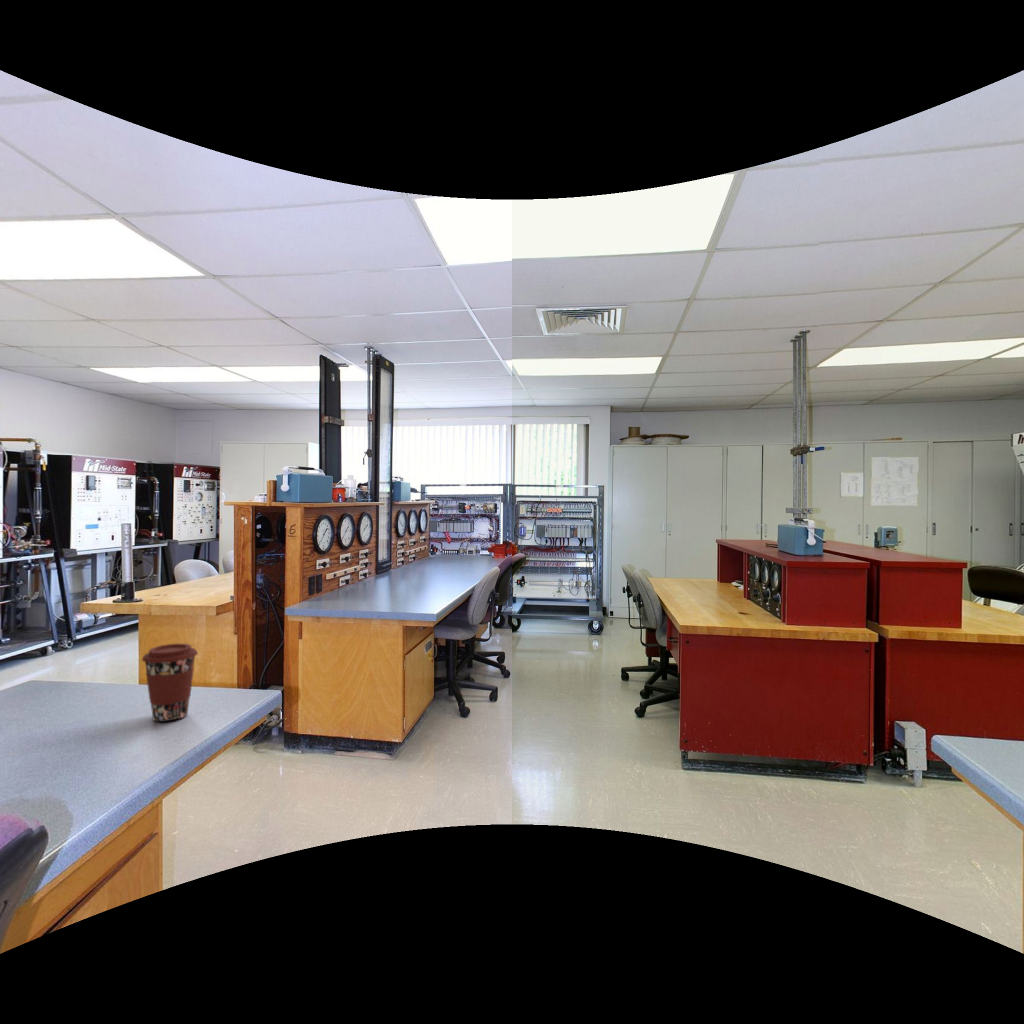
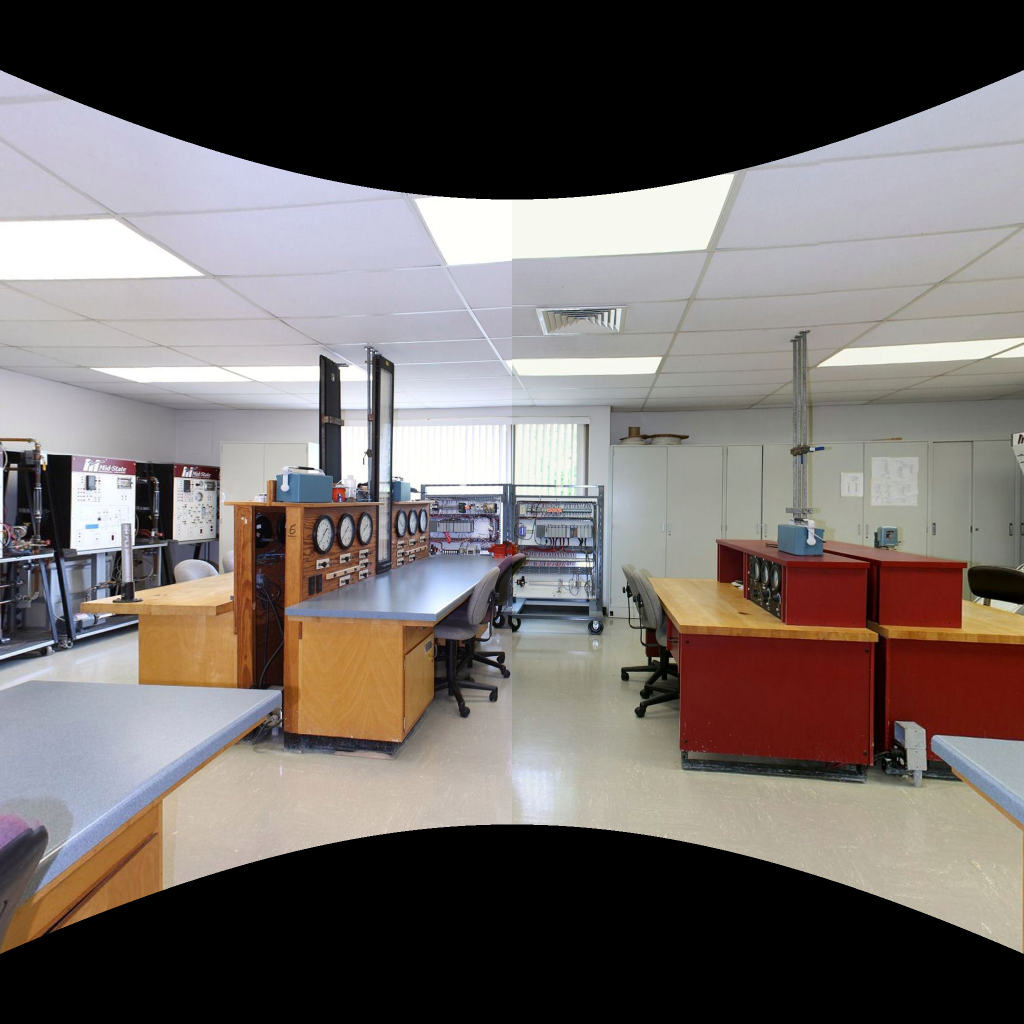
- coffee cup [141,643,199,723]
